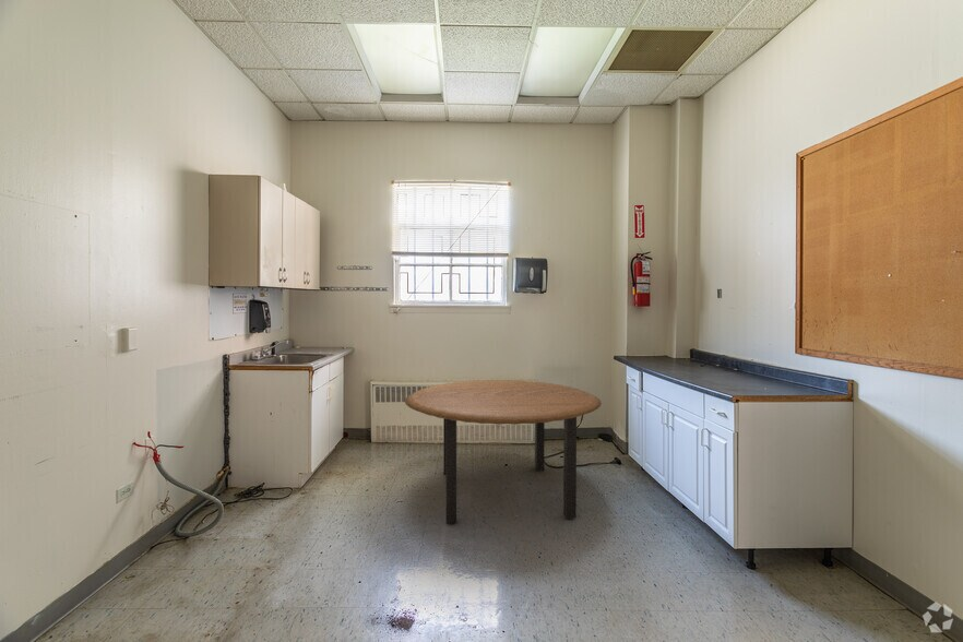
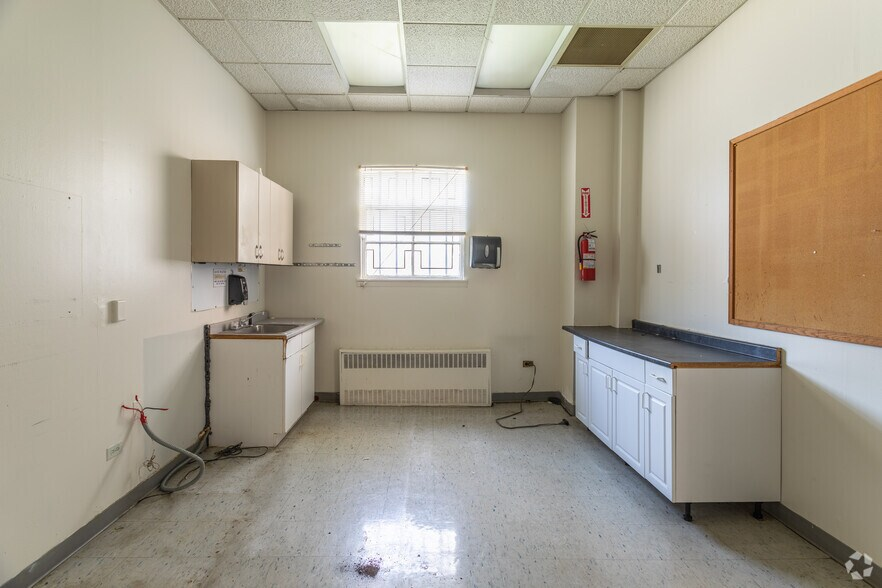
- dining table [404,379,603,524]
